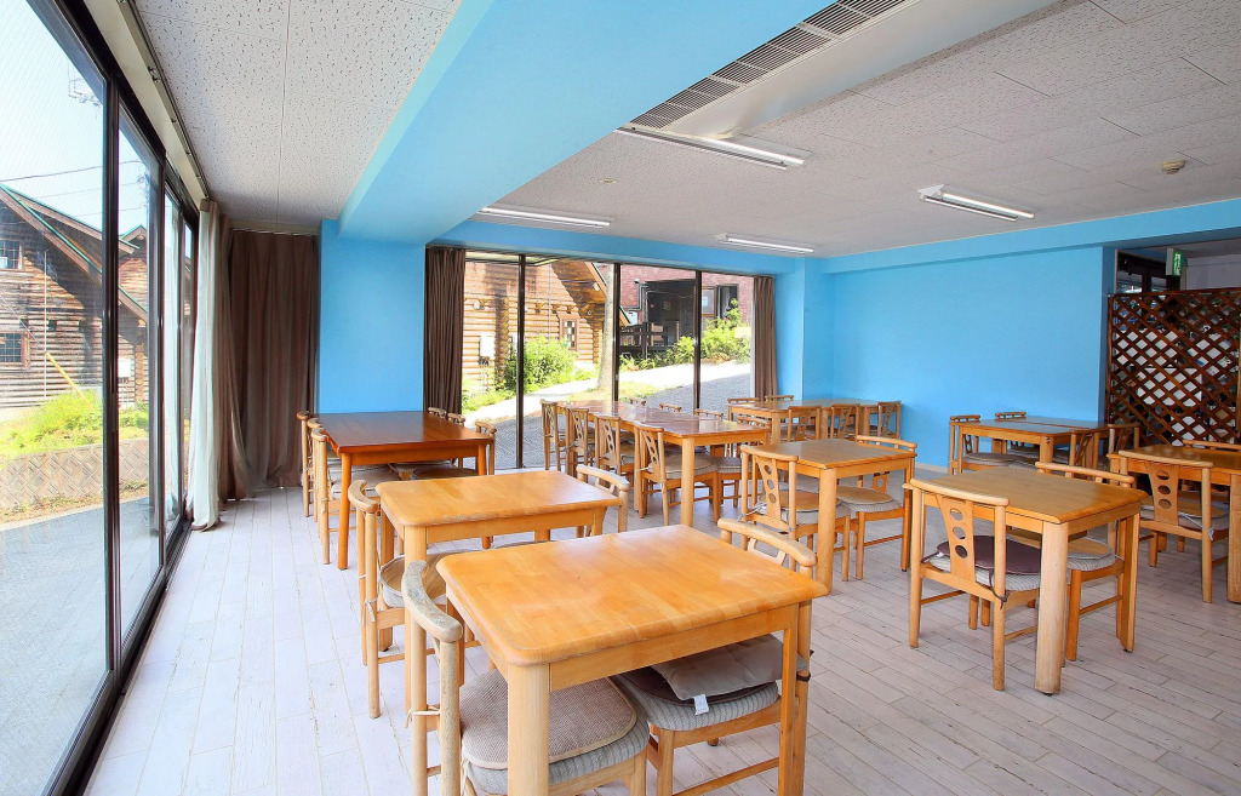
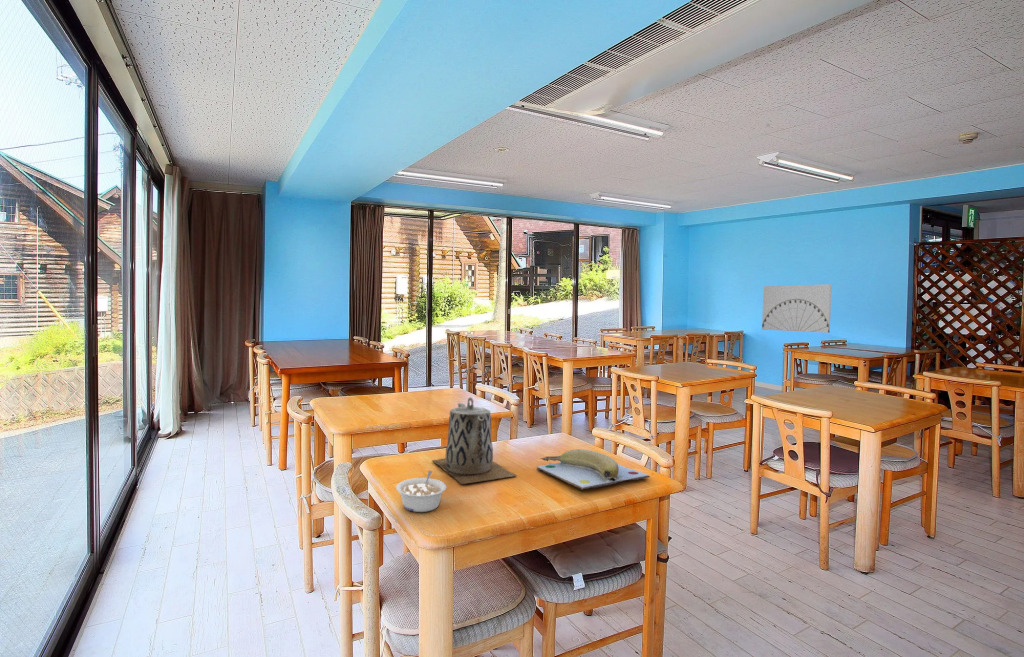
+ teapot [431,397,518,485]
+ wall art [761,283,833,334]
+ legume [395,470,447,513]
+ banana [536,448,651,491]
